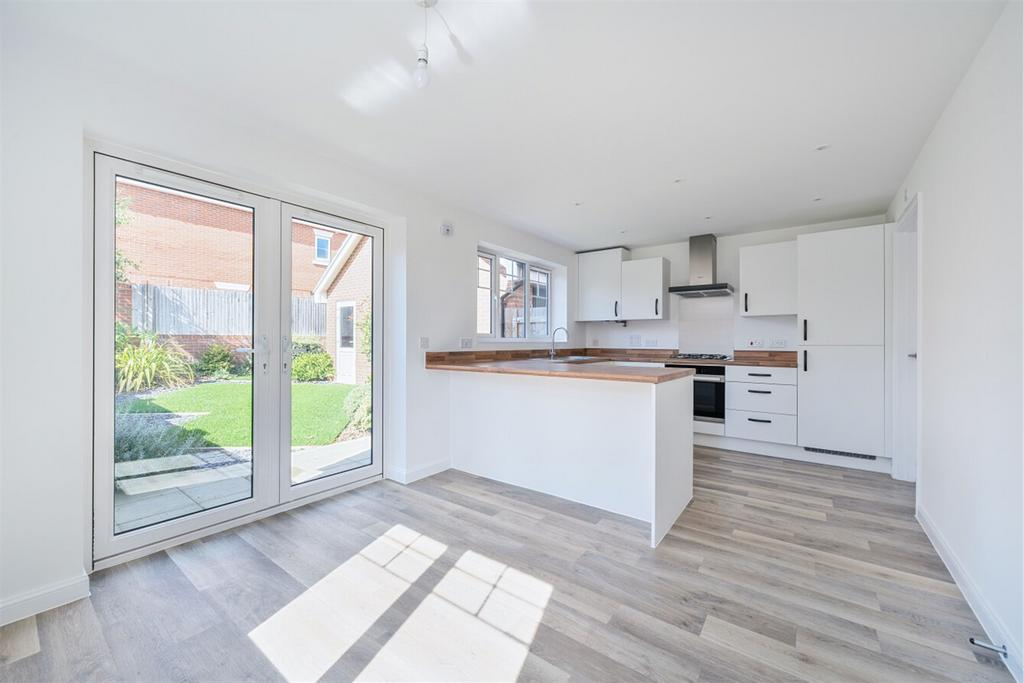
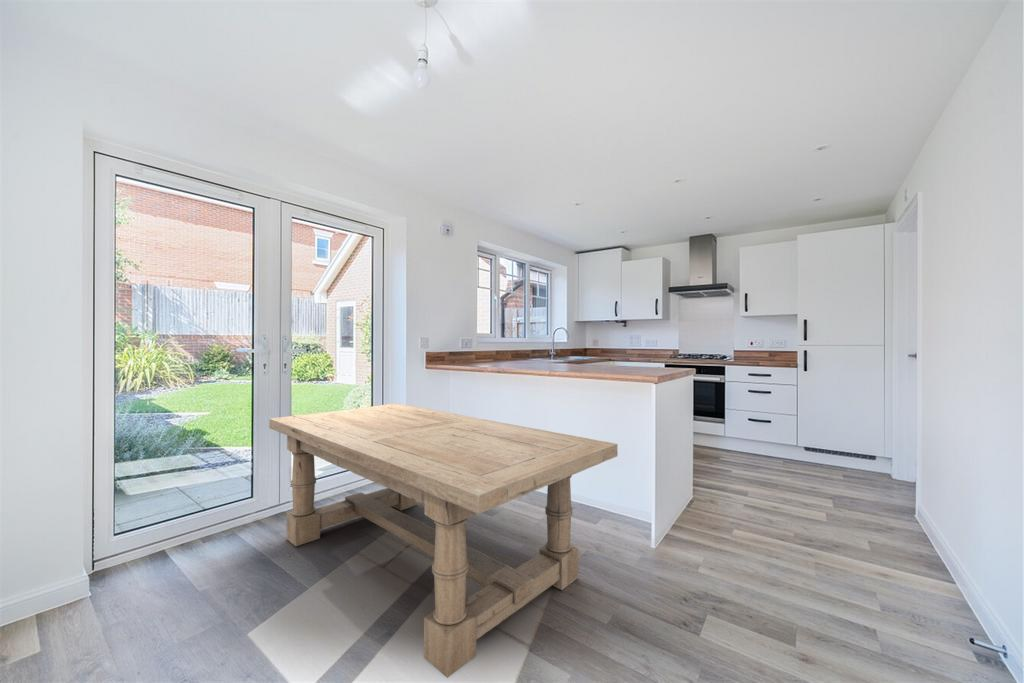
+ dining table [268,402,619,679]
